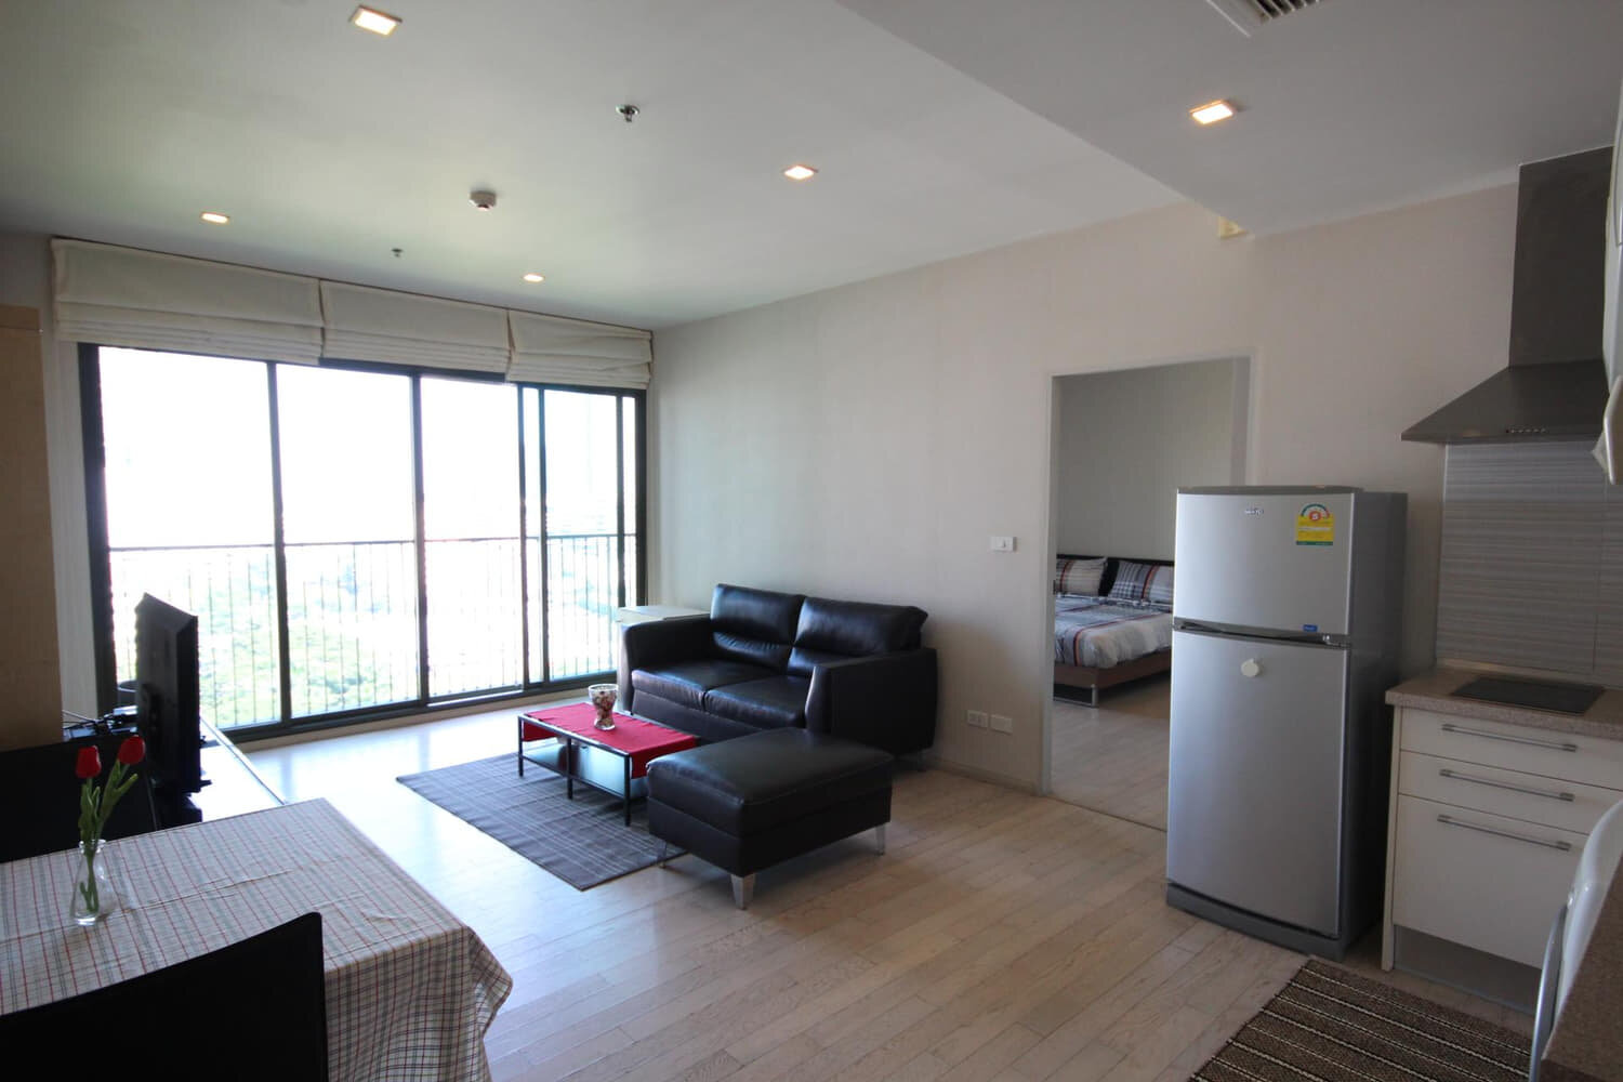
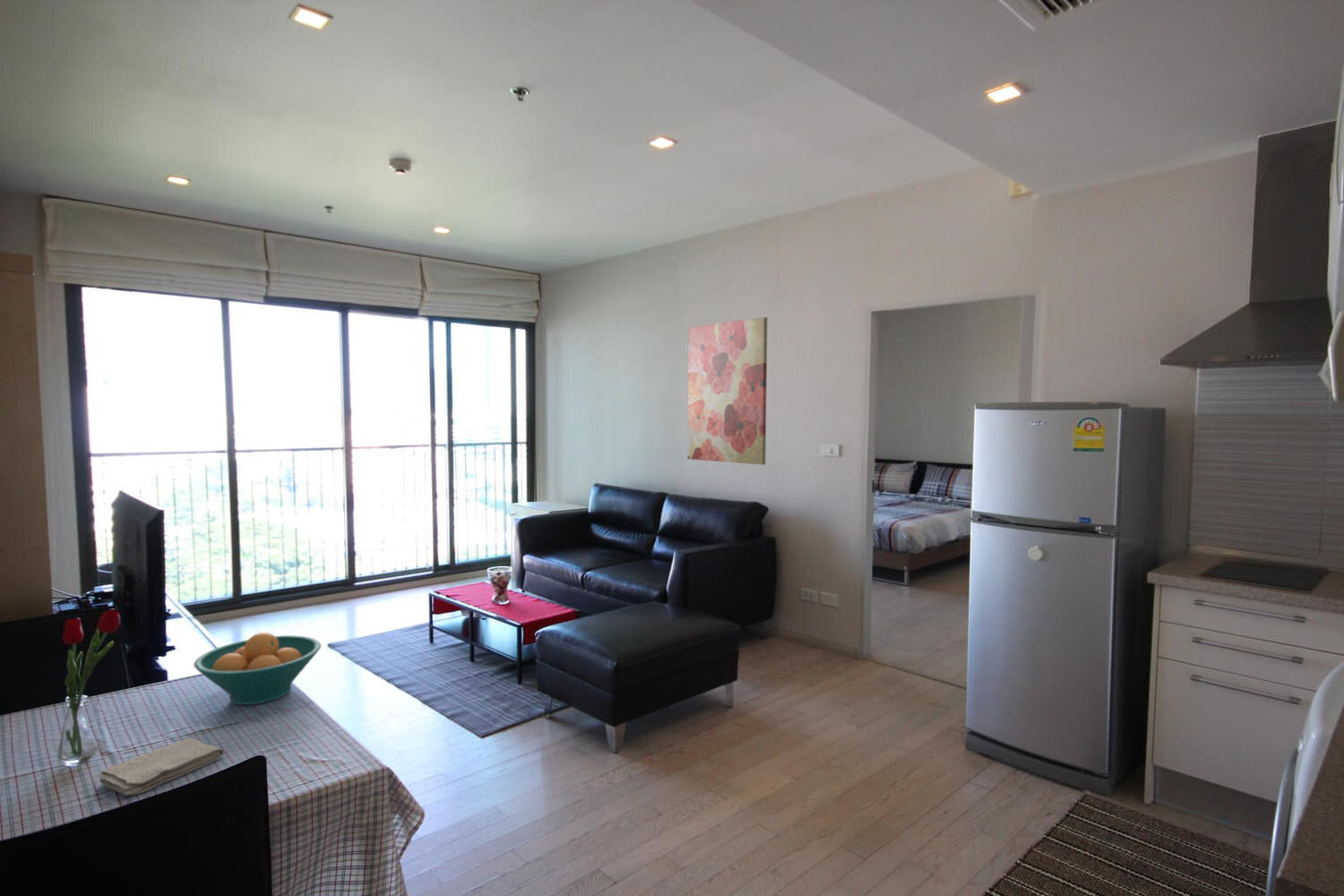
+ wall art [686,316,768,466]
+ washcloth [98,737,225,797]
+ fruit bowl [193,632,322,706]
